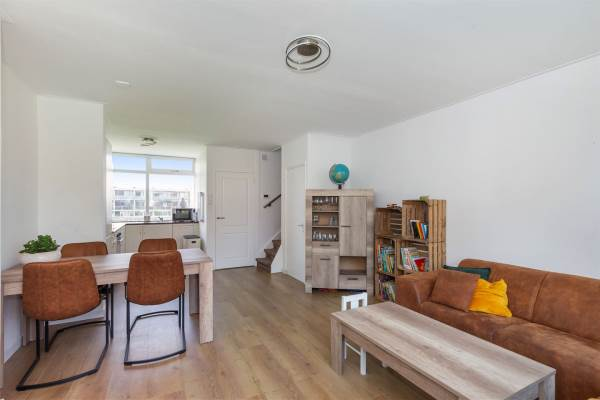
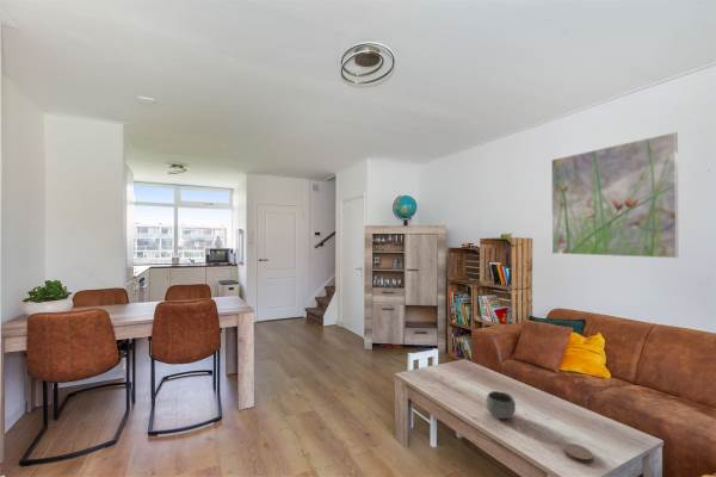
+ bowl [484,390,517,420]
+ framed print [550,131,679,260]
+ coaster [563,442,594,464]
